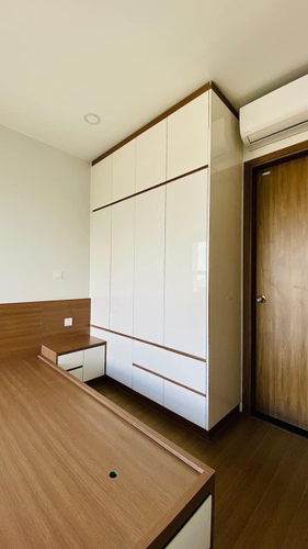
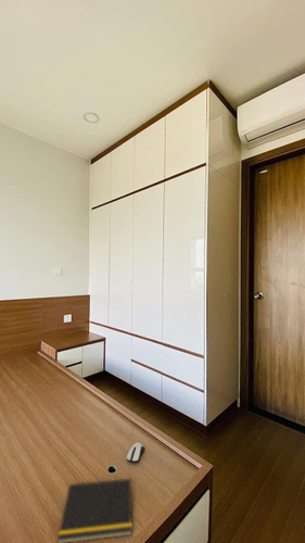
+ notepad [56,478,134,543]
+ computer mouse [126,441,145,464]
